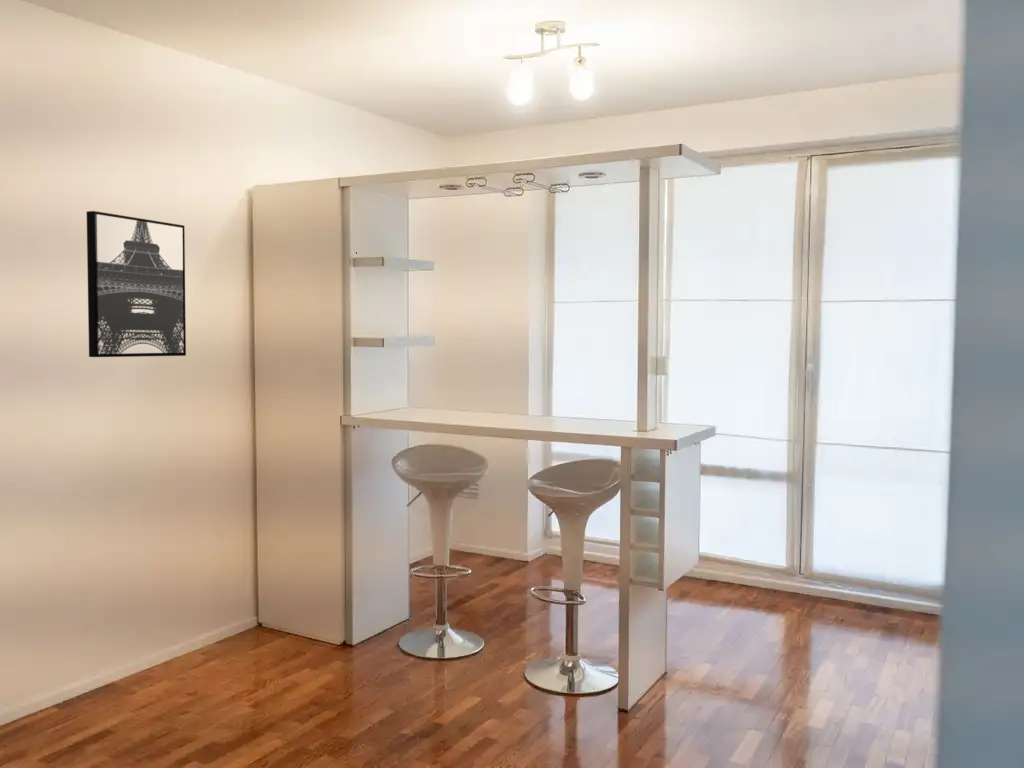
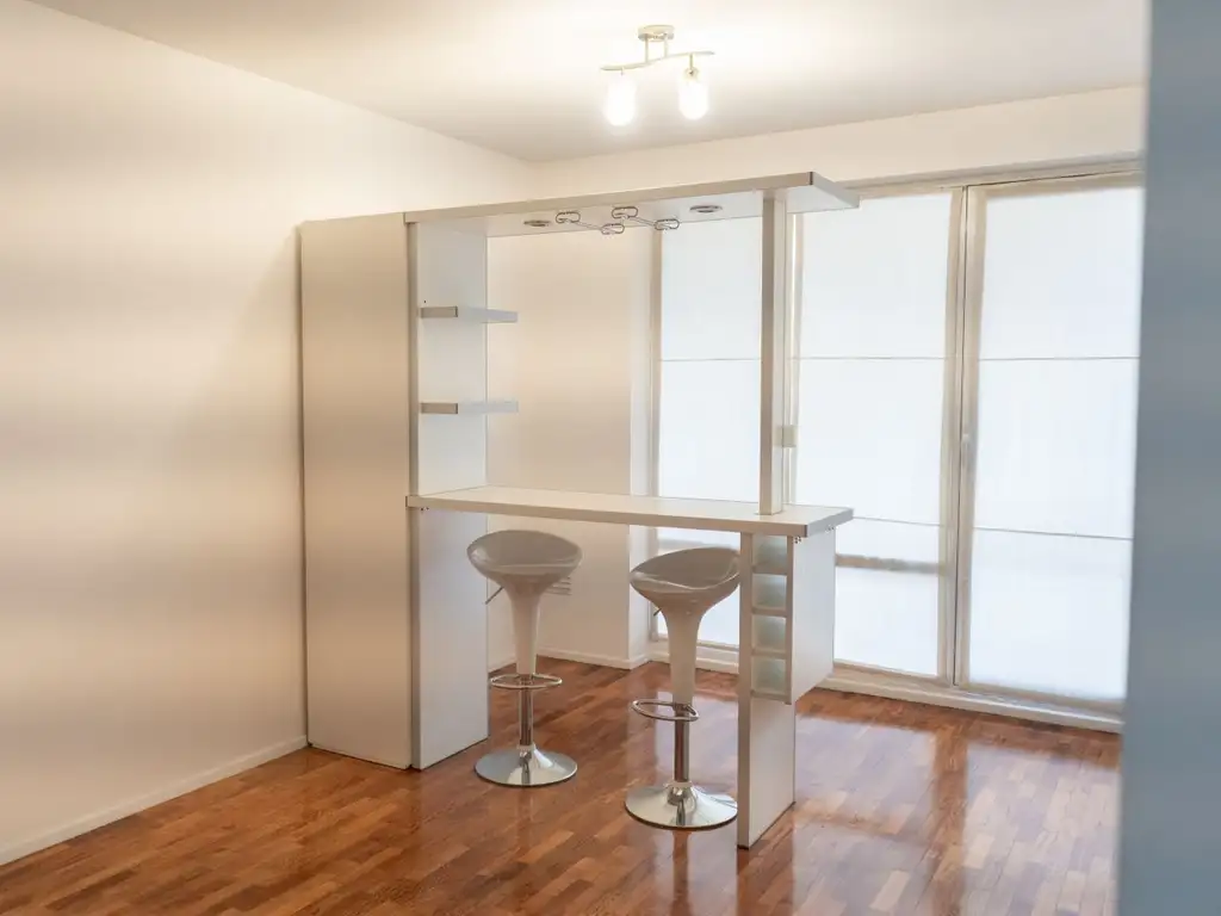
- wall art [86,210,187,358]
